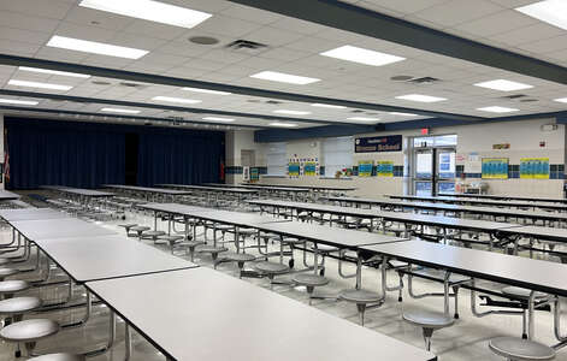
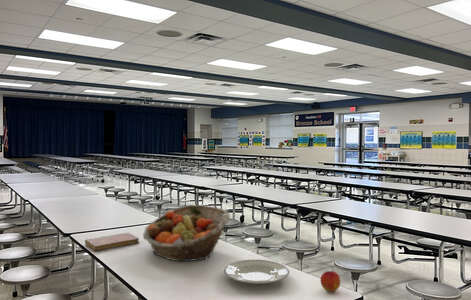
+ peach [319,270,341,293]
+ notebook [84,232,140,252]
+ fruit basket [142,204,231,262]
+ plate [223,259,290,285]
